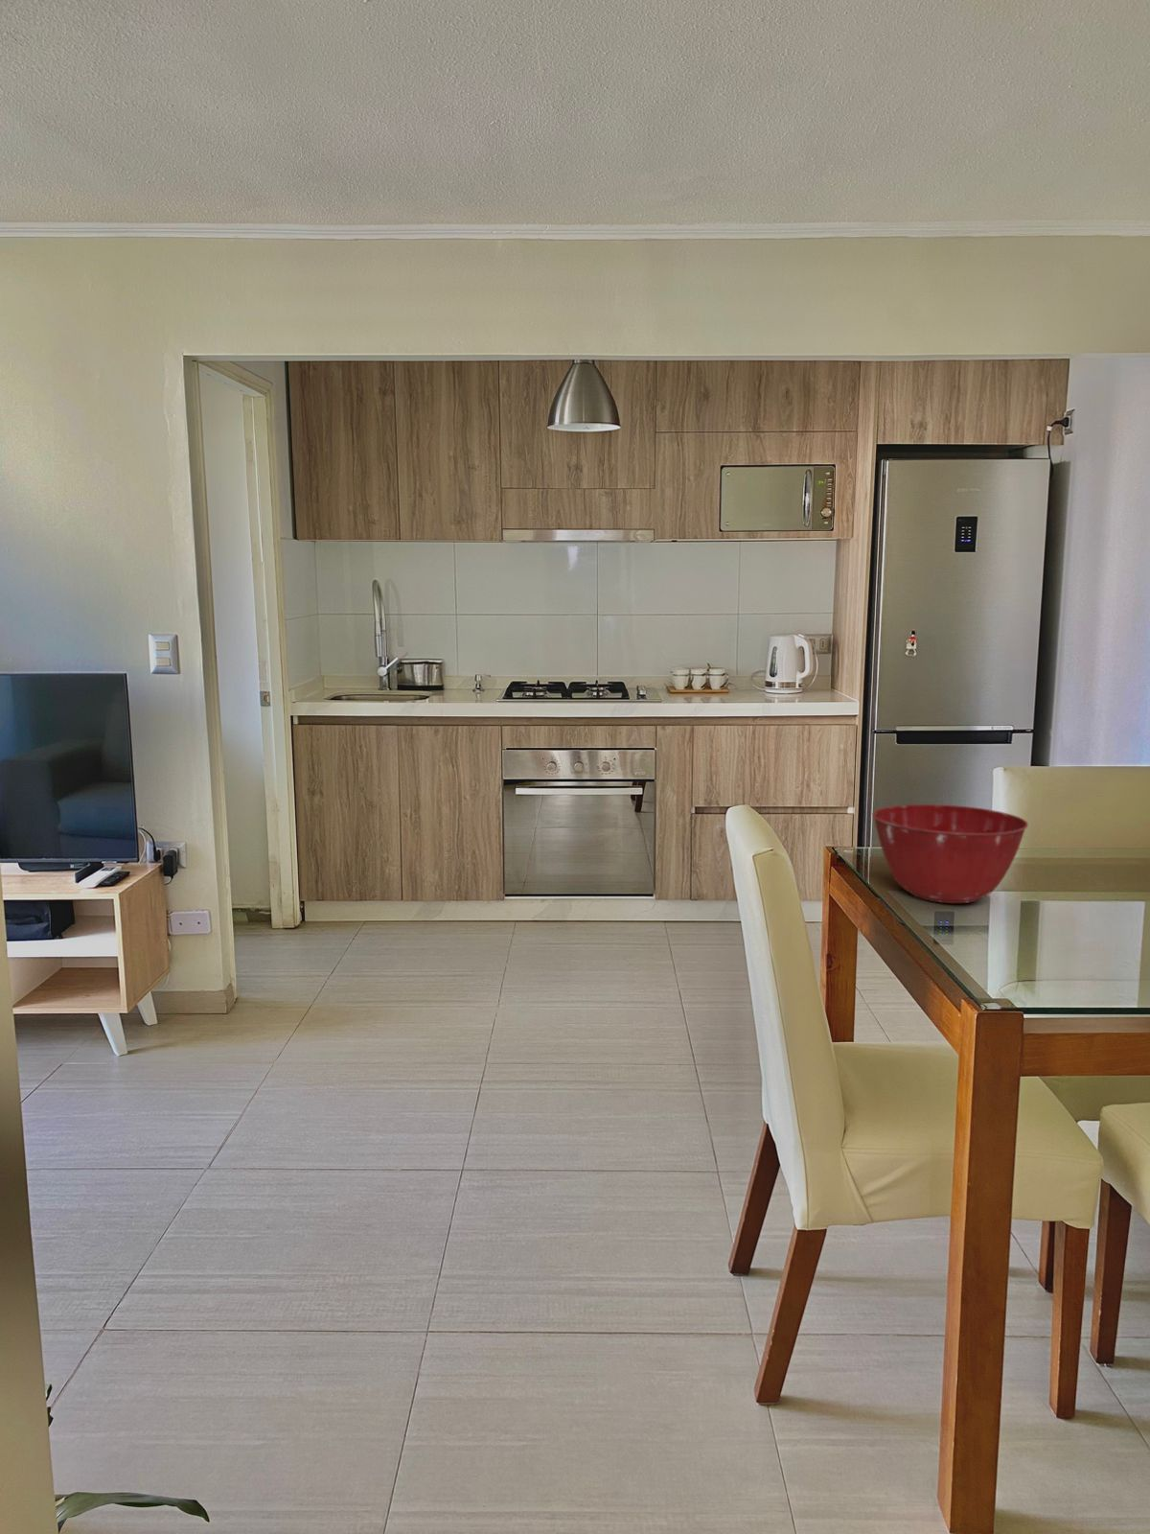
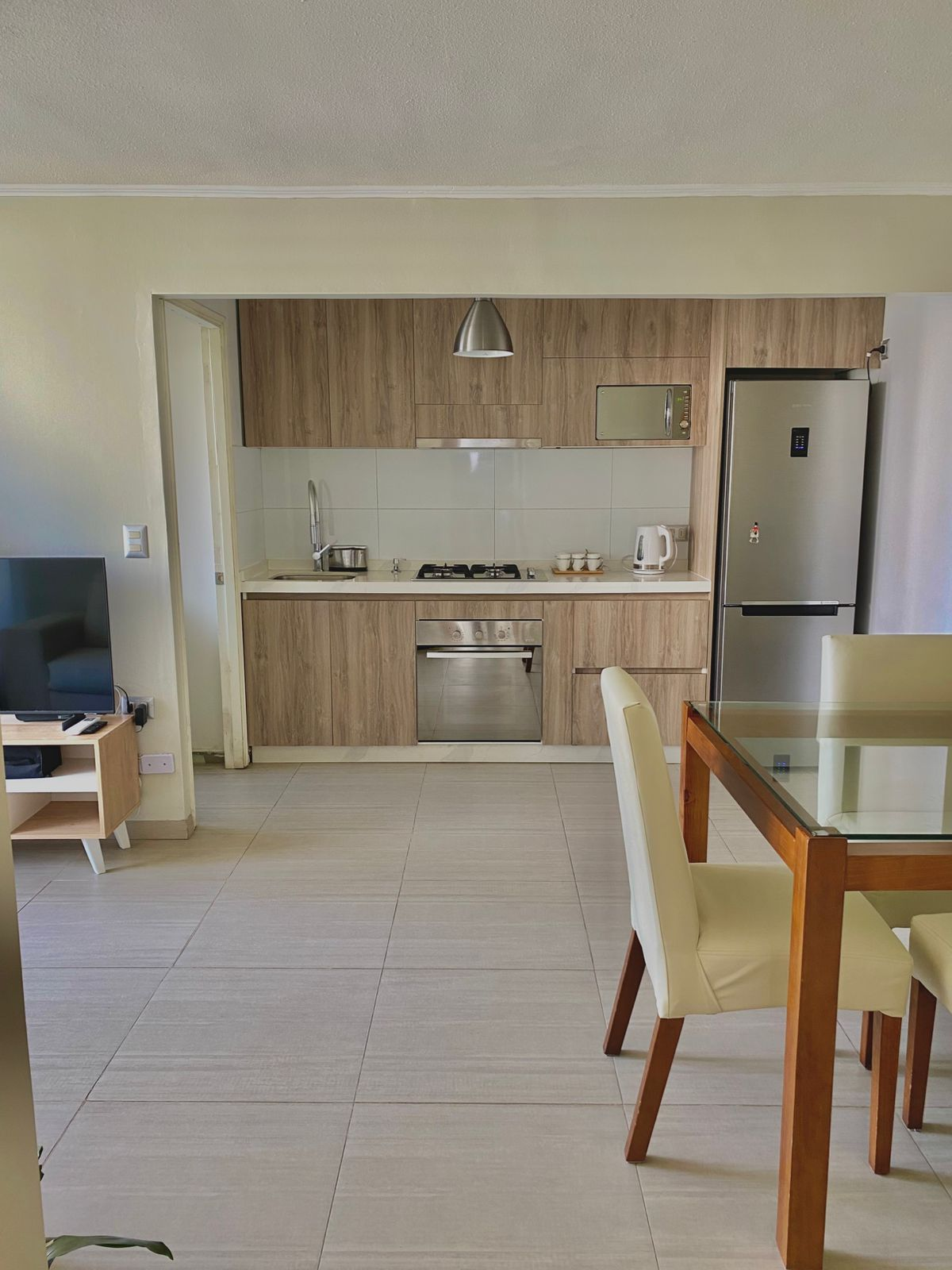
- mixing bowl [871,803,1029,905]
